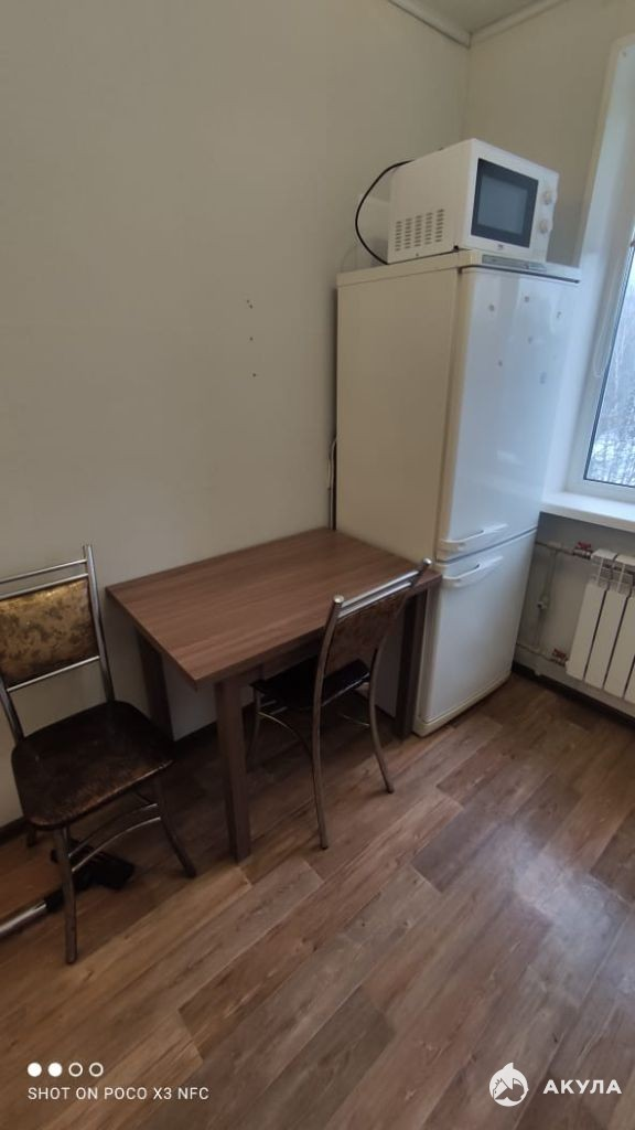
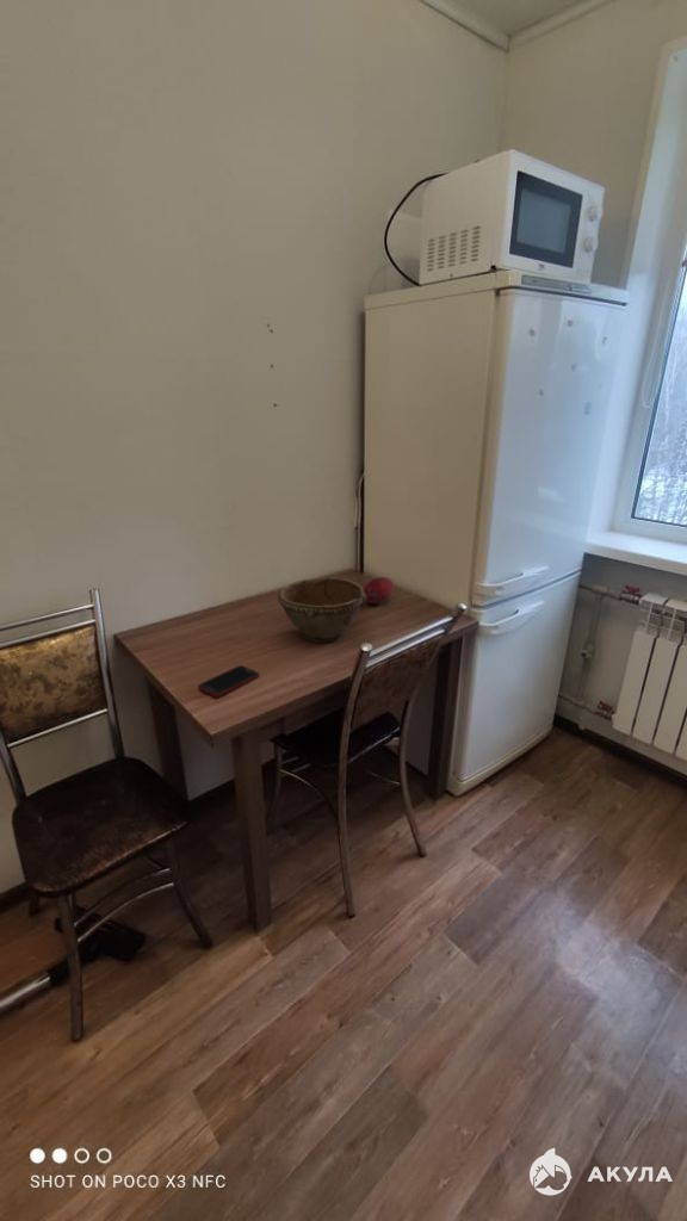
+ cell phone [197,664,260,699]
+ bowl [277,576,367,644]
+ fruit [363,576,395,606]
